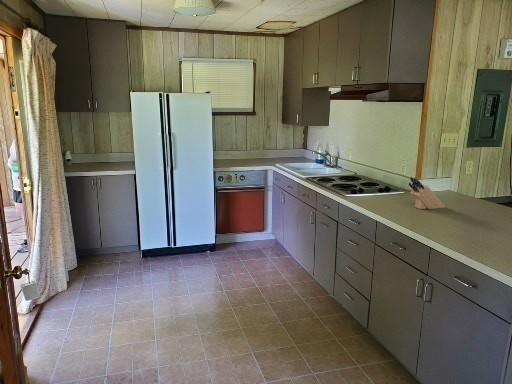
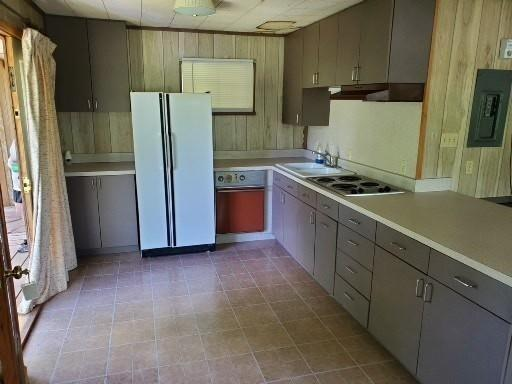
- knife block [408,176,446,210]
